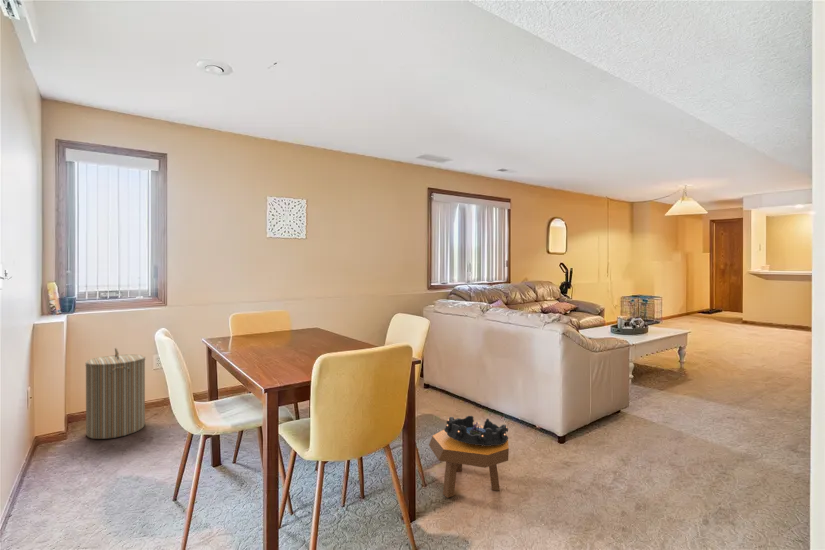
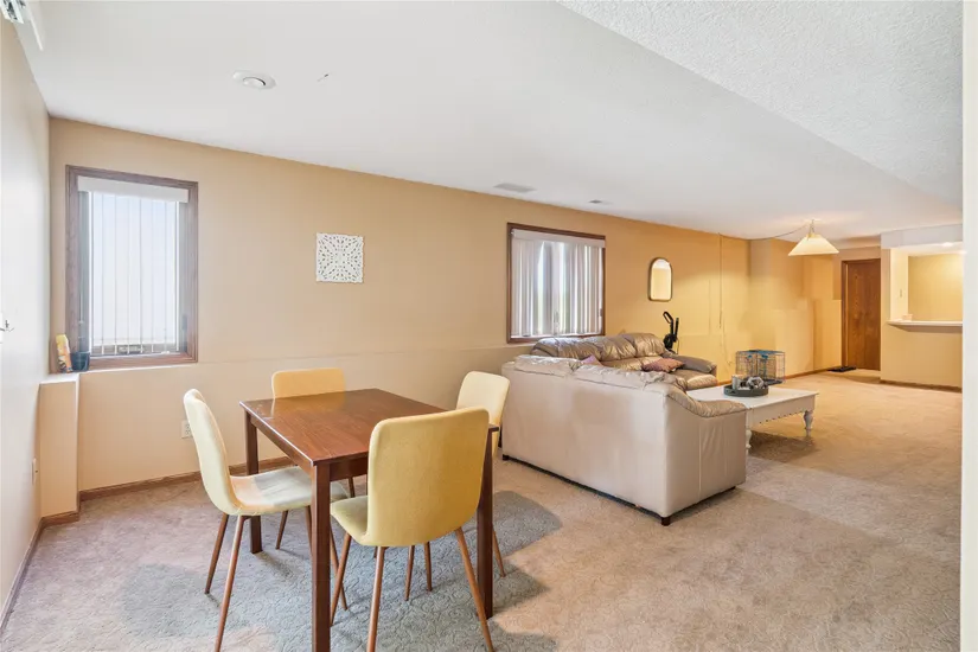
- footstool [428,425,510,499]
- laundry hamper [84,347,146,440]
- decorative bowl [443,415,509,446]
